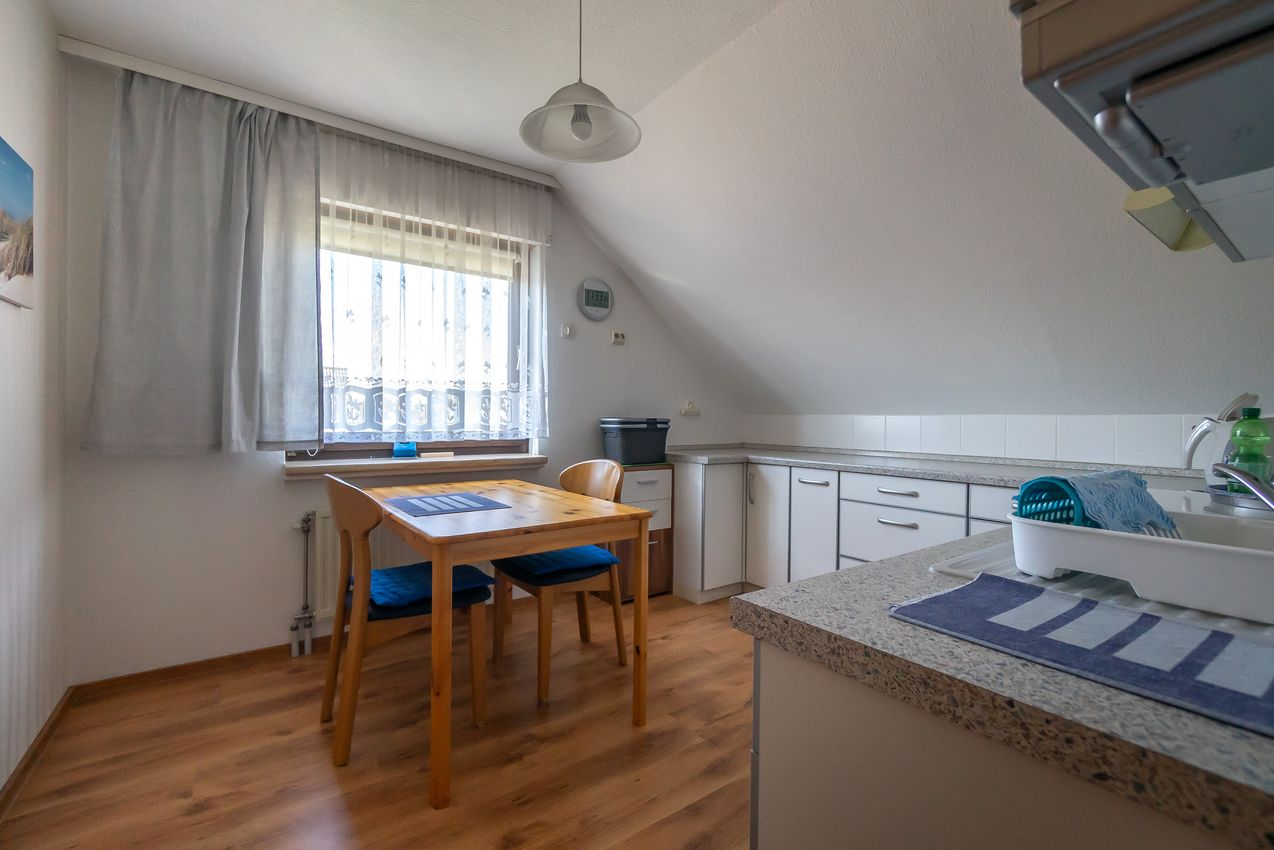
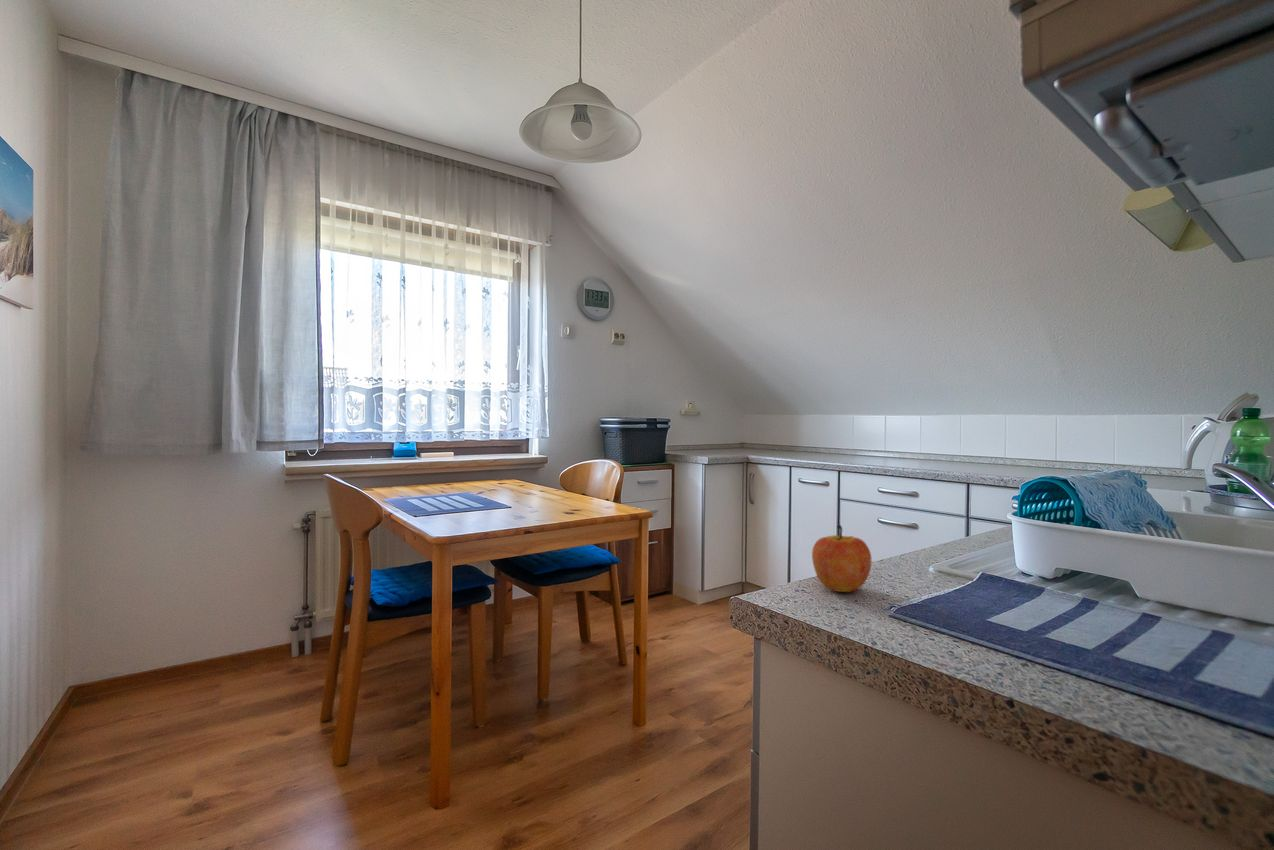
+ apple [811,524,872,593]
